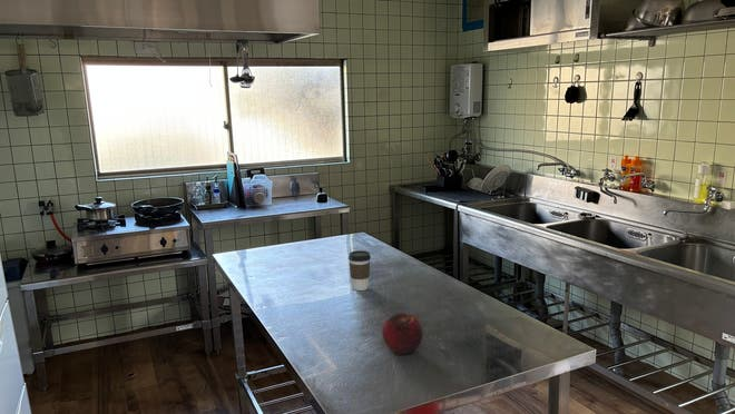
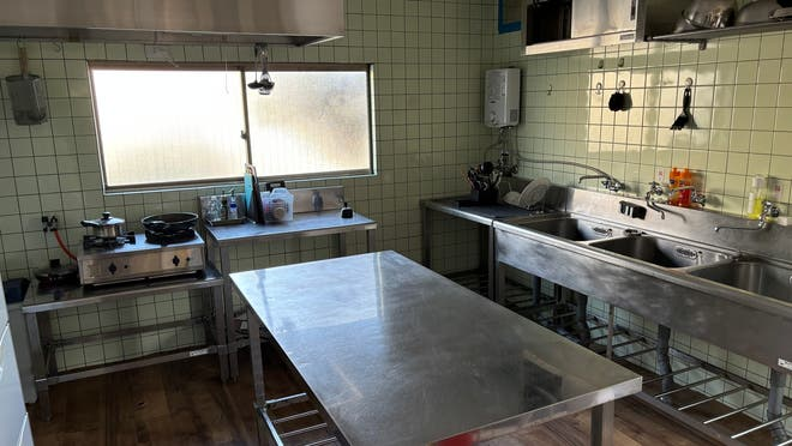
- fruit [381,312,424,356]
- coffee cup [347,249,372,292]
